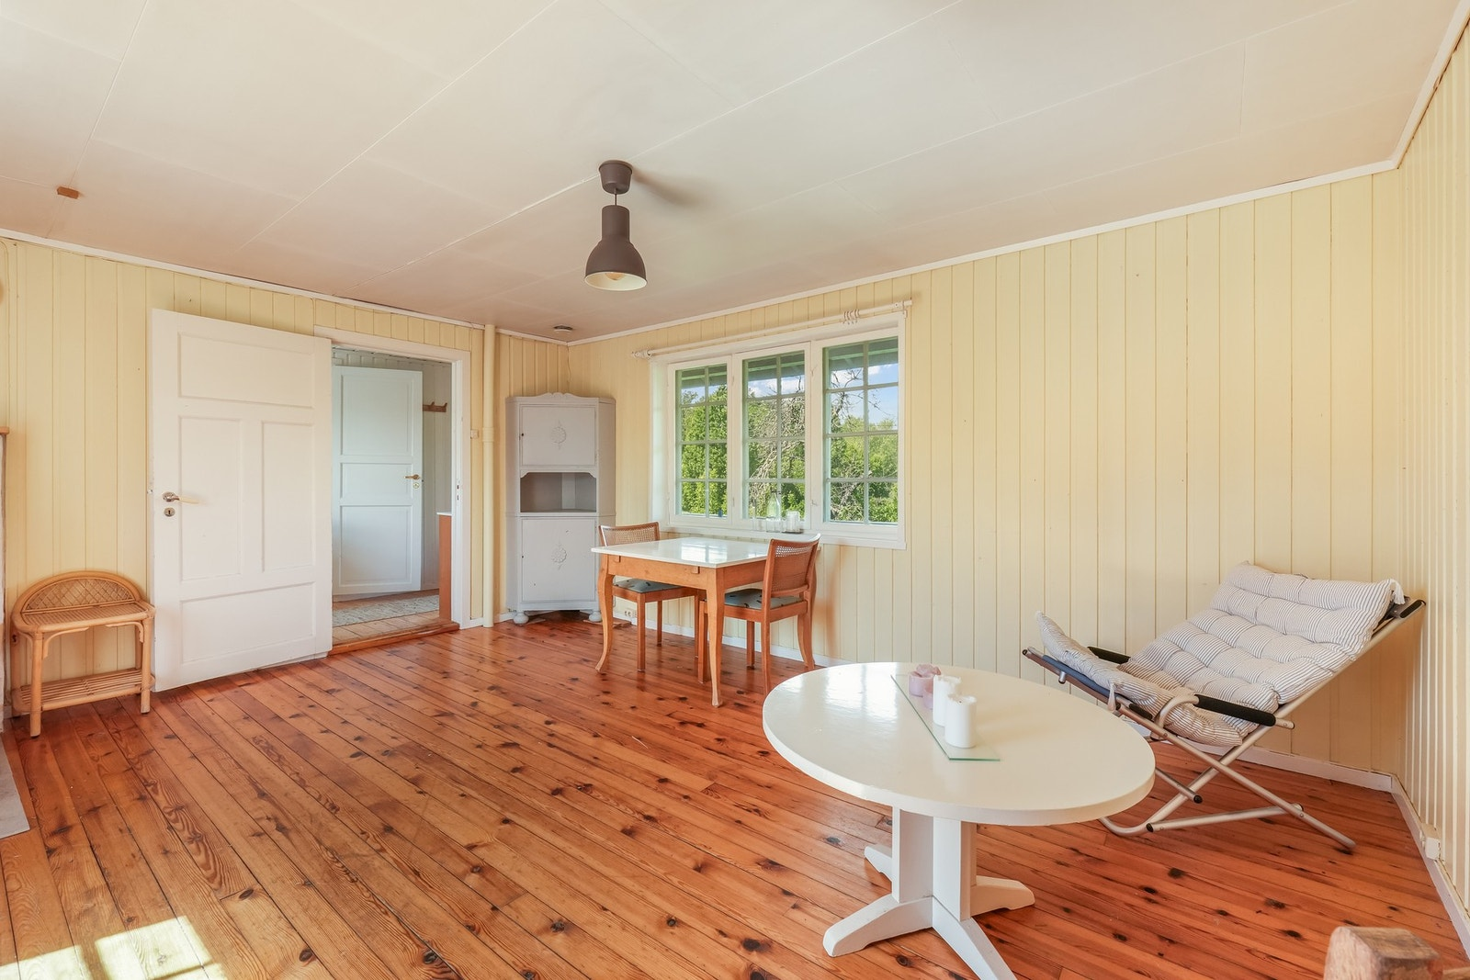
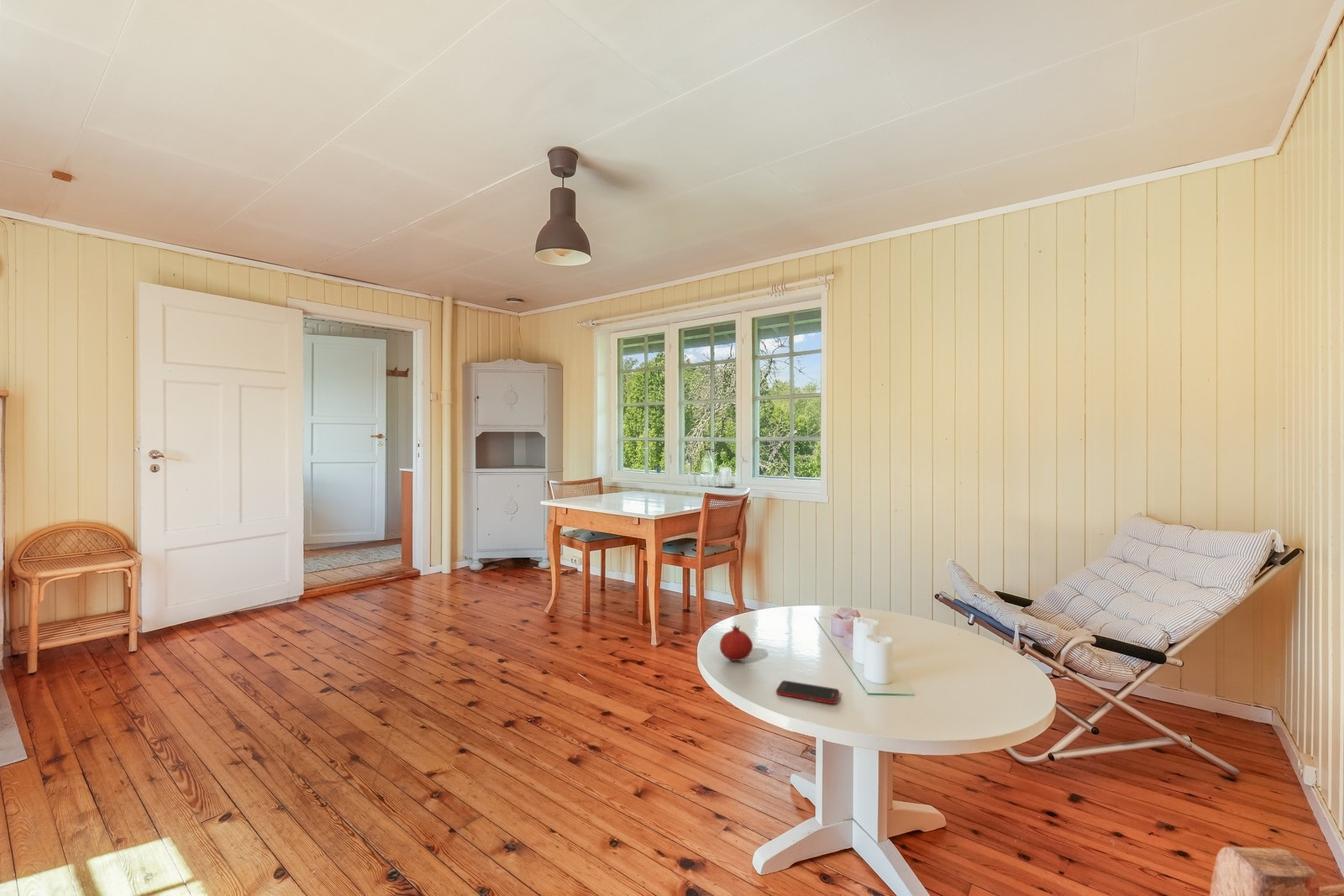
+ fruit [719,624,753,662]
+ cell phone [775,679,840,705]
